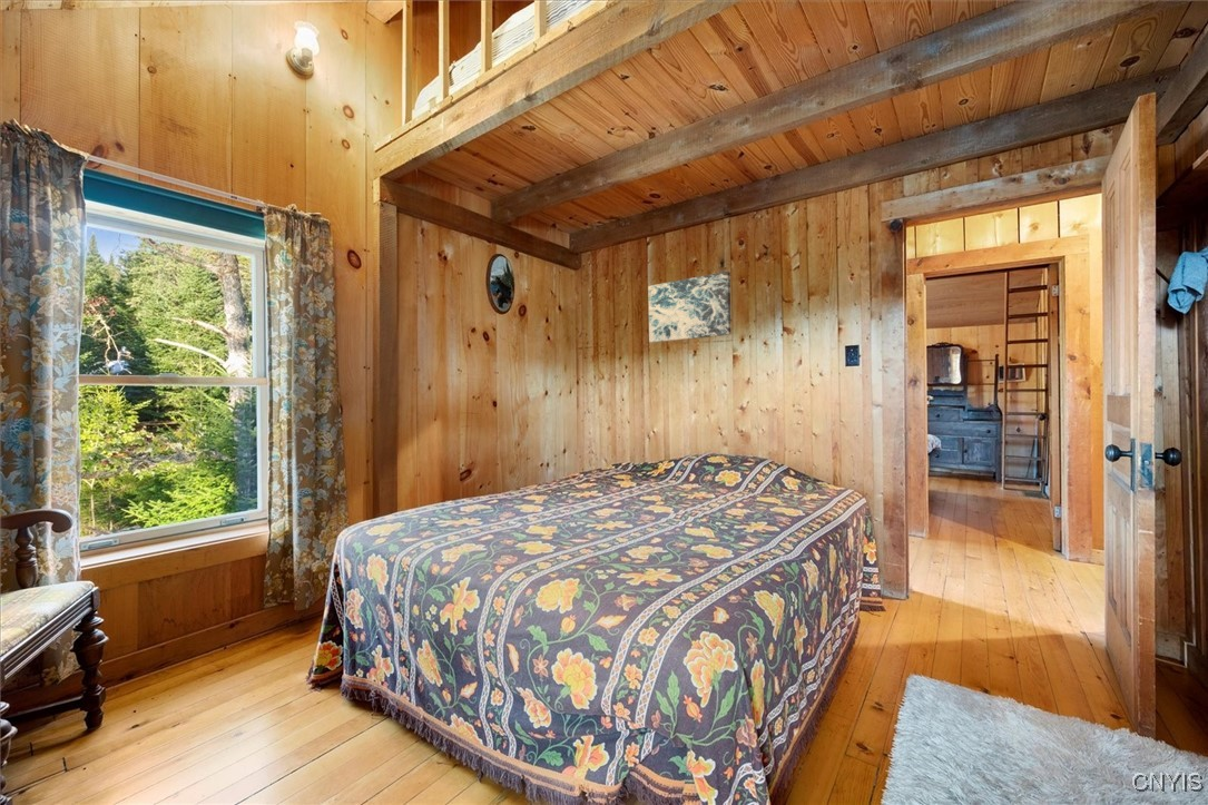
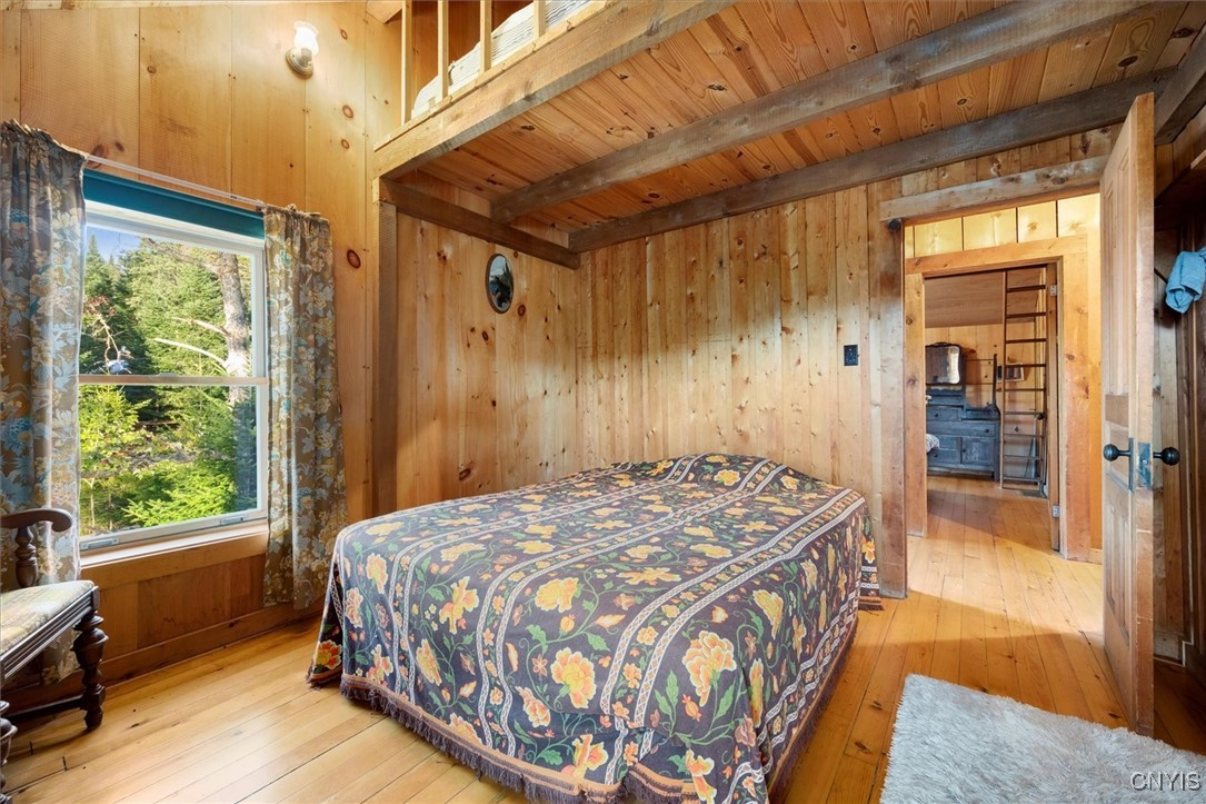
- wall art [647,271,733,344]
